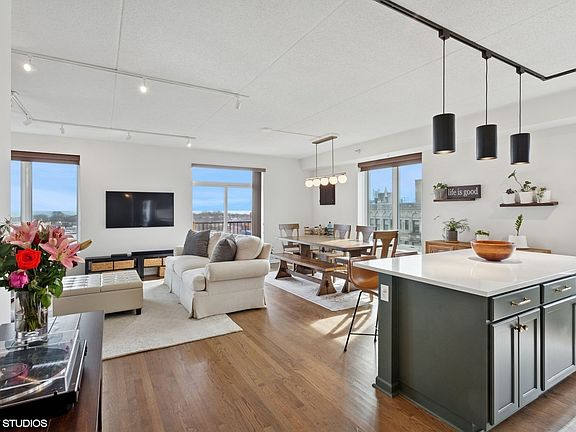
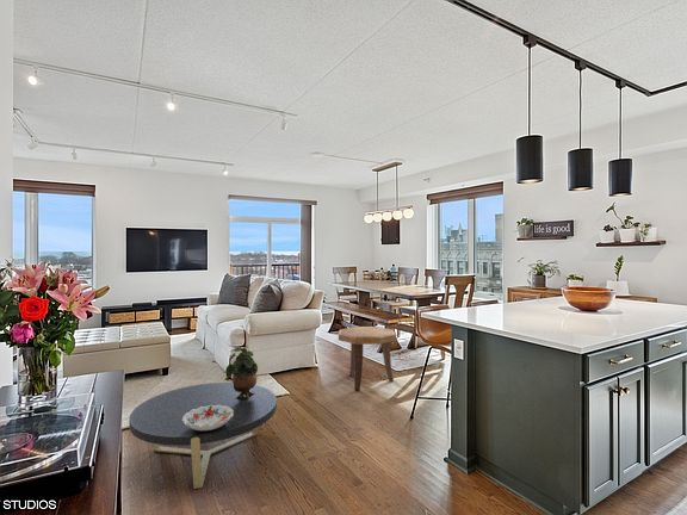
+ decorative bowl [182,405,234,430]
+ coffee table [128,381,278,490]
+ potted plant [224,346,259,399]
+ side table [338,325,397,391]
